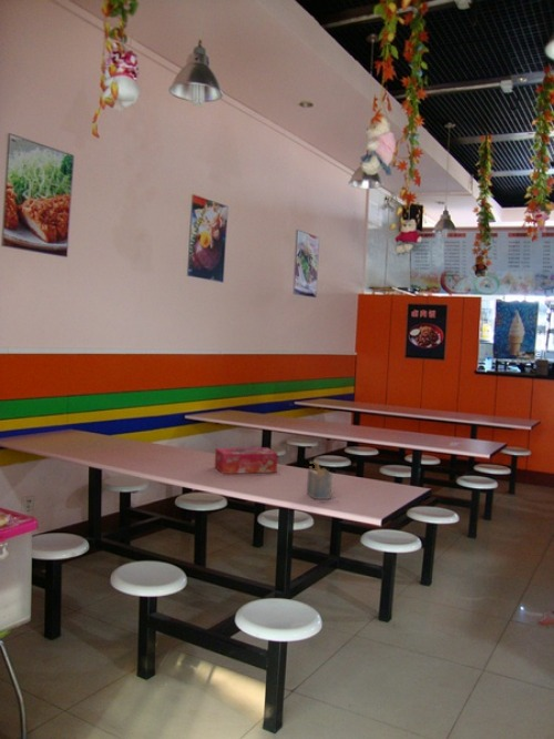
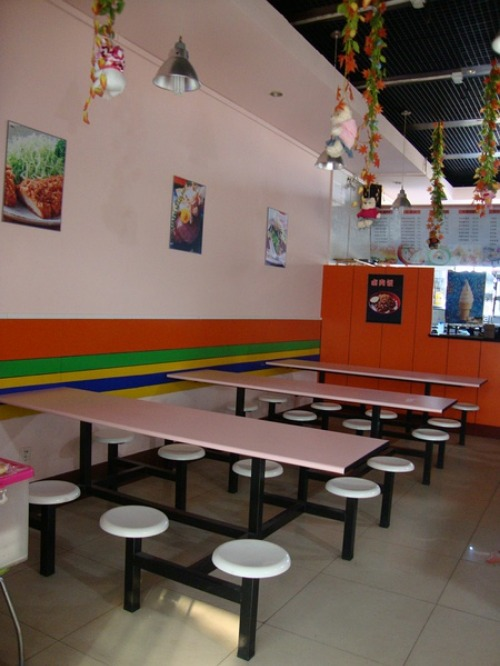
- tissue box [214,446,279,475]
- napkin holder [306,459,334,500]
